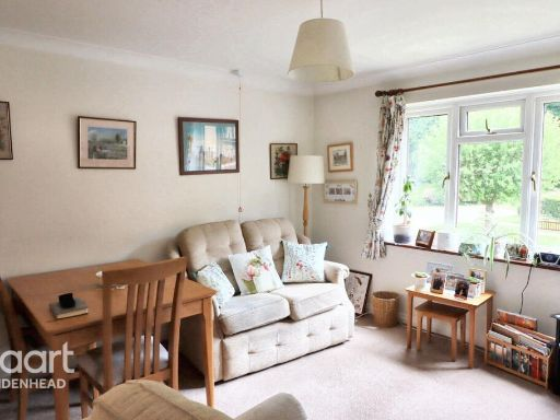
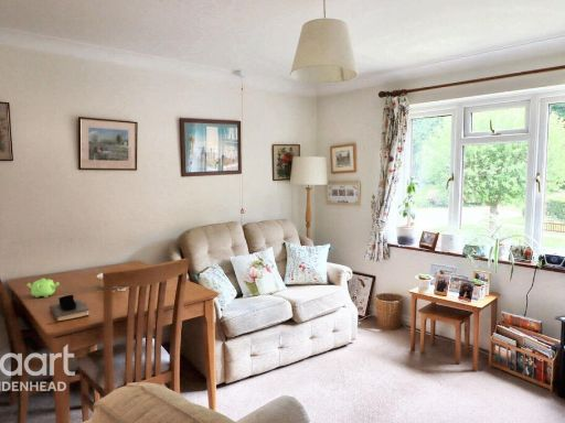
+ teapot [25,278,61,299]
